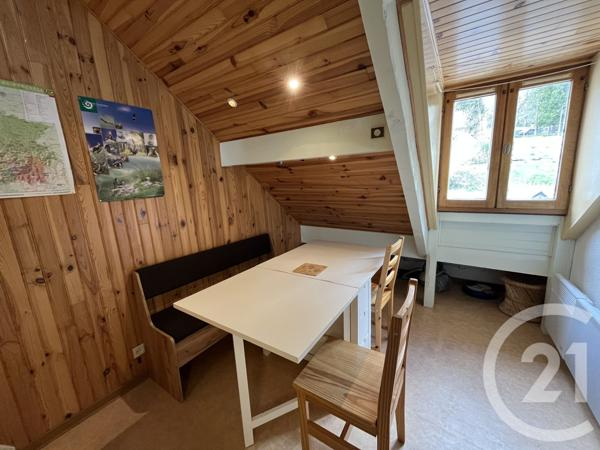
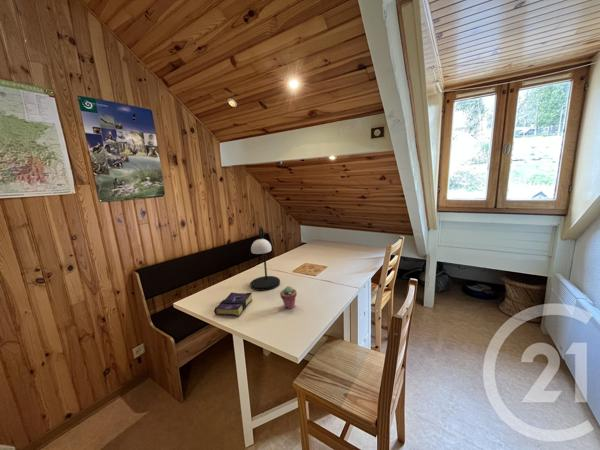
+ book [213,292,253,318]
+ table lamp [249,225,281,292]
+ potted succulent [279,285,298,310]
